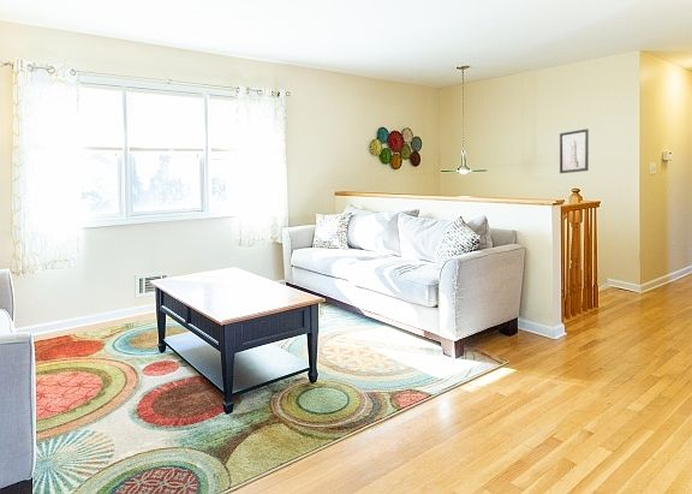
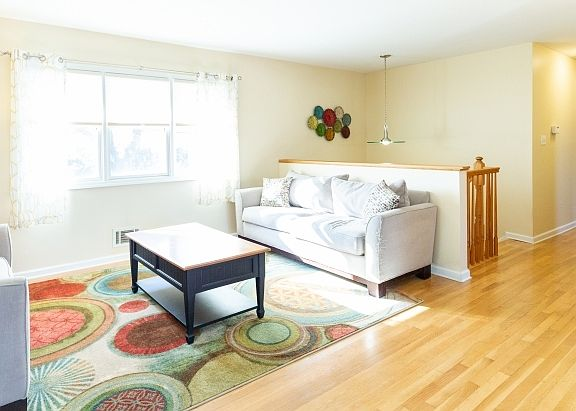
- wall art [559,127,590,174]
